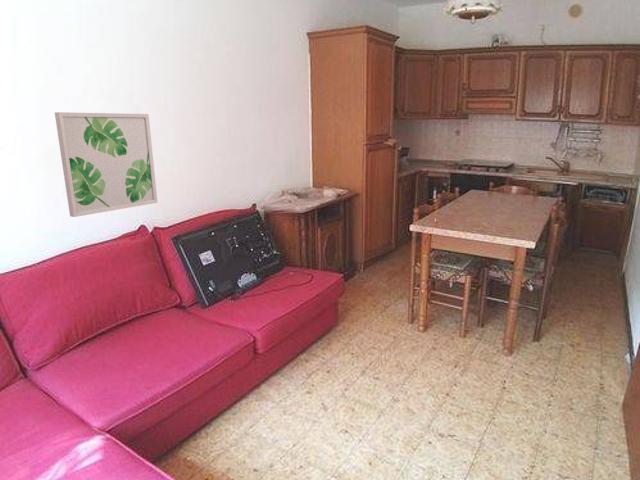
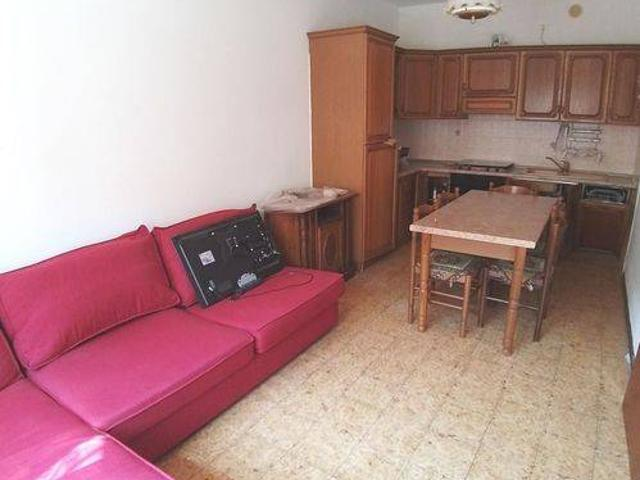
- wall art [54,111,158,218]
